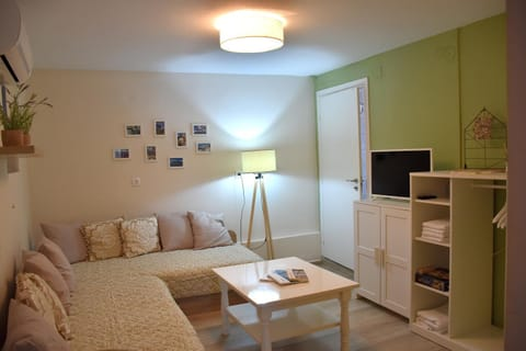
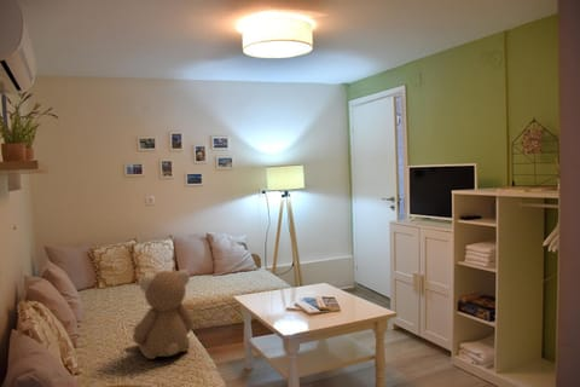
+ teddy bear [132,268,195,360]
